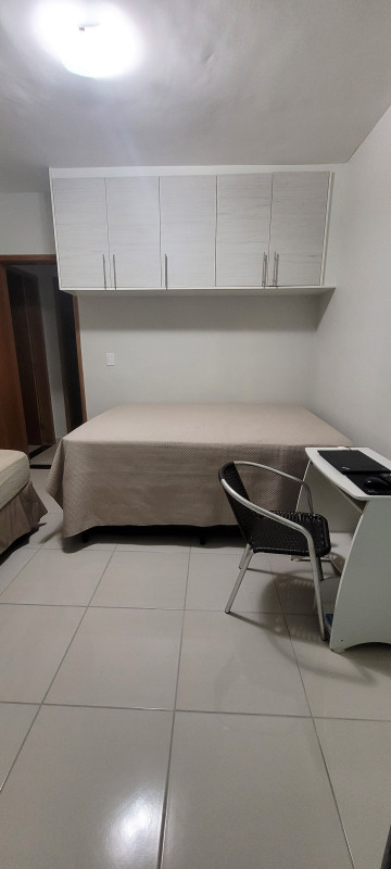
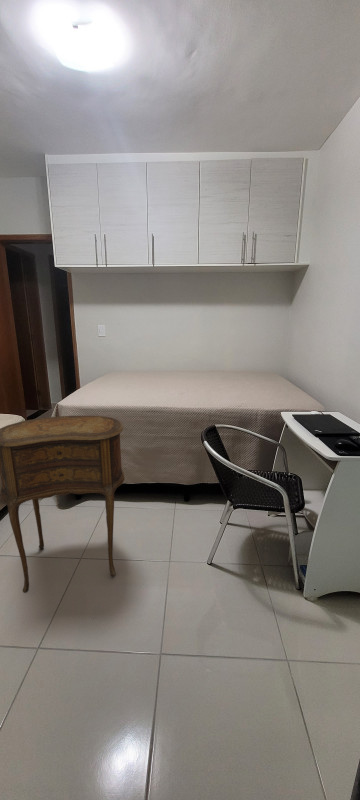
+ side table [0,415,126,594]
